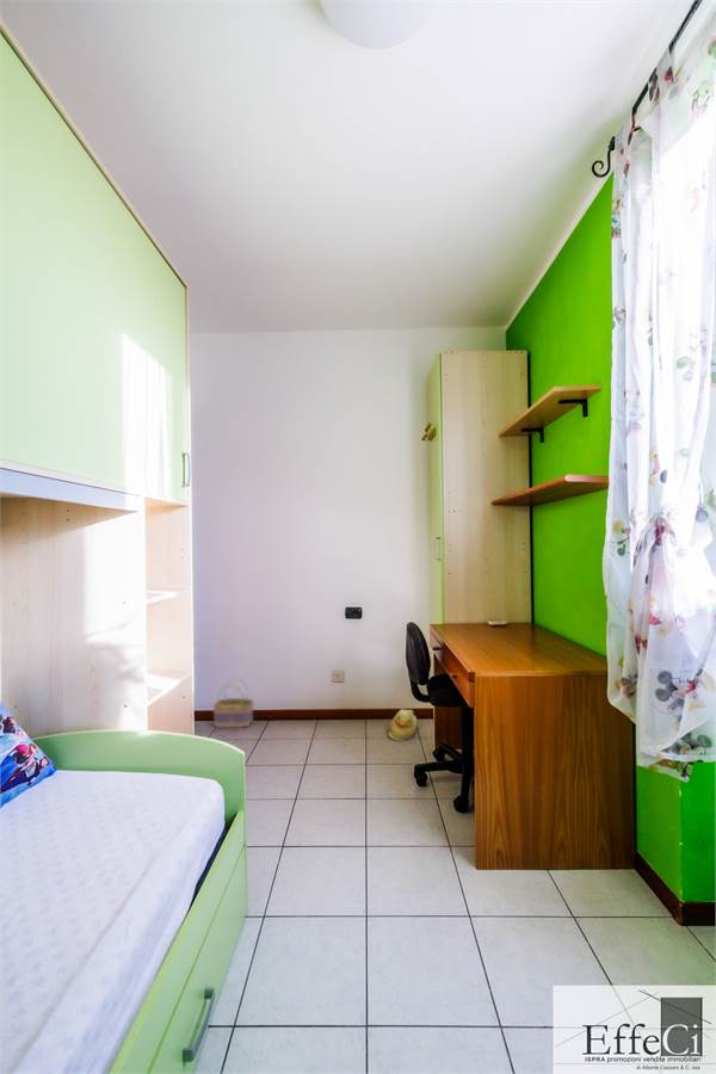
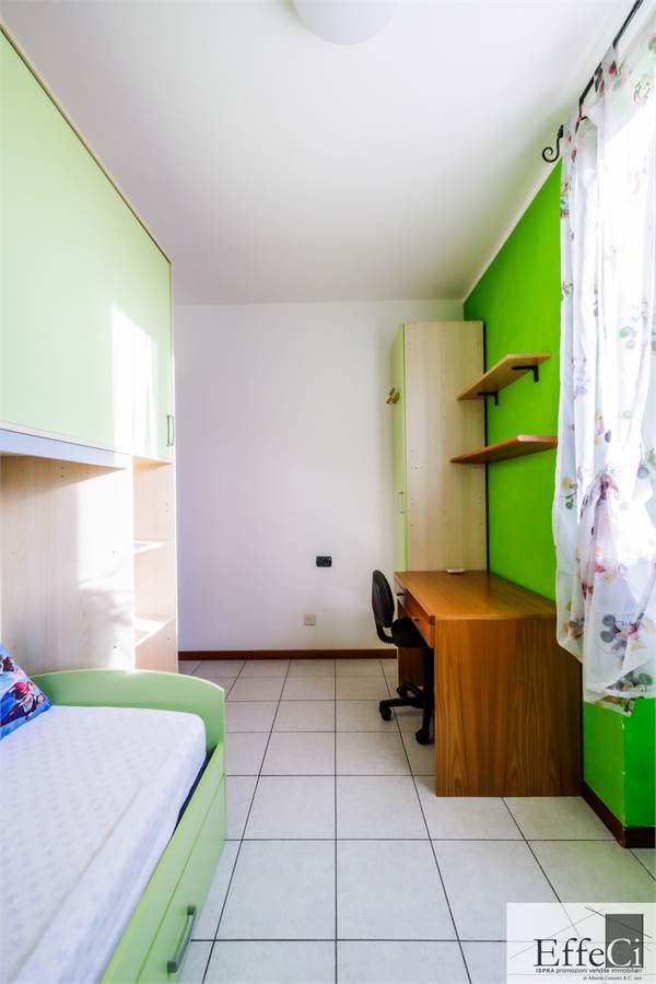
- rubber duck [387,708,419,742]
- basket [212,678,254,729]
